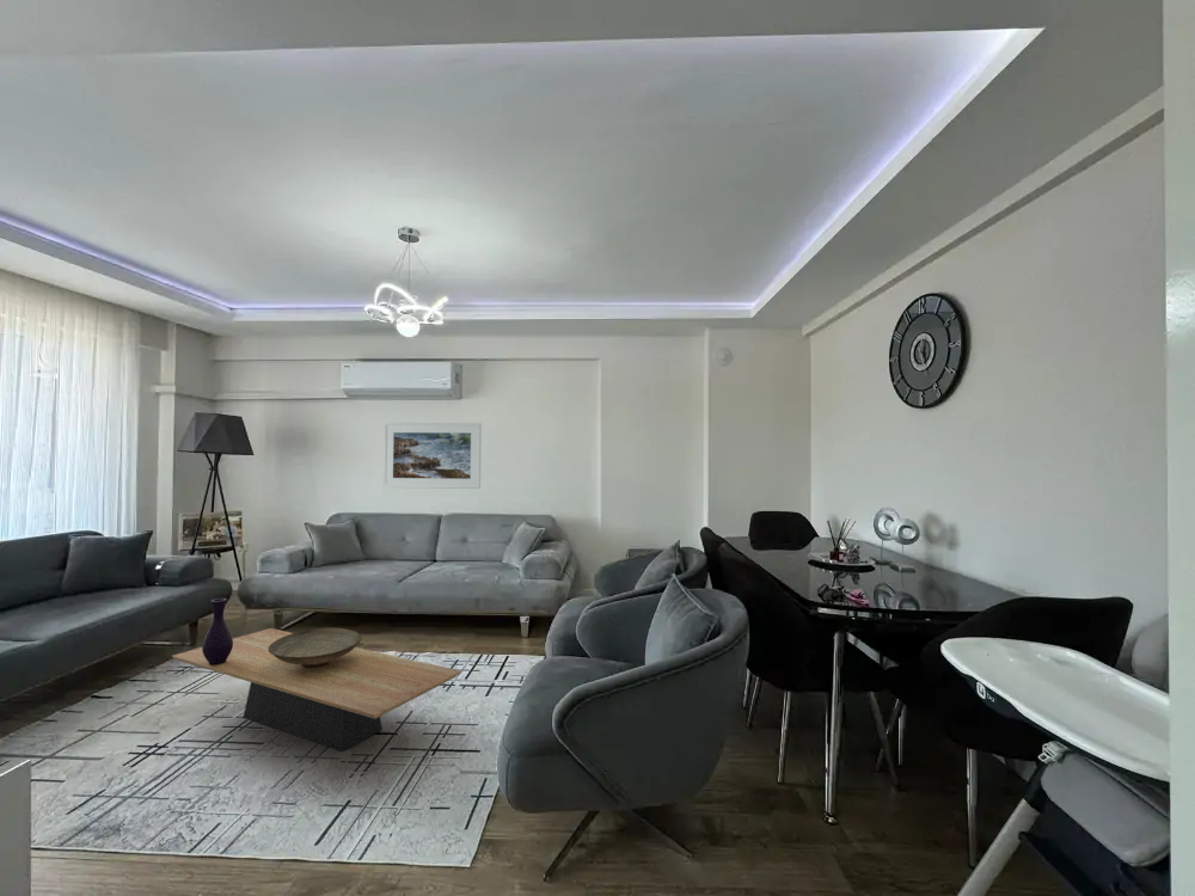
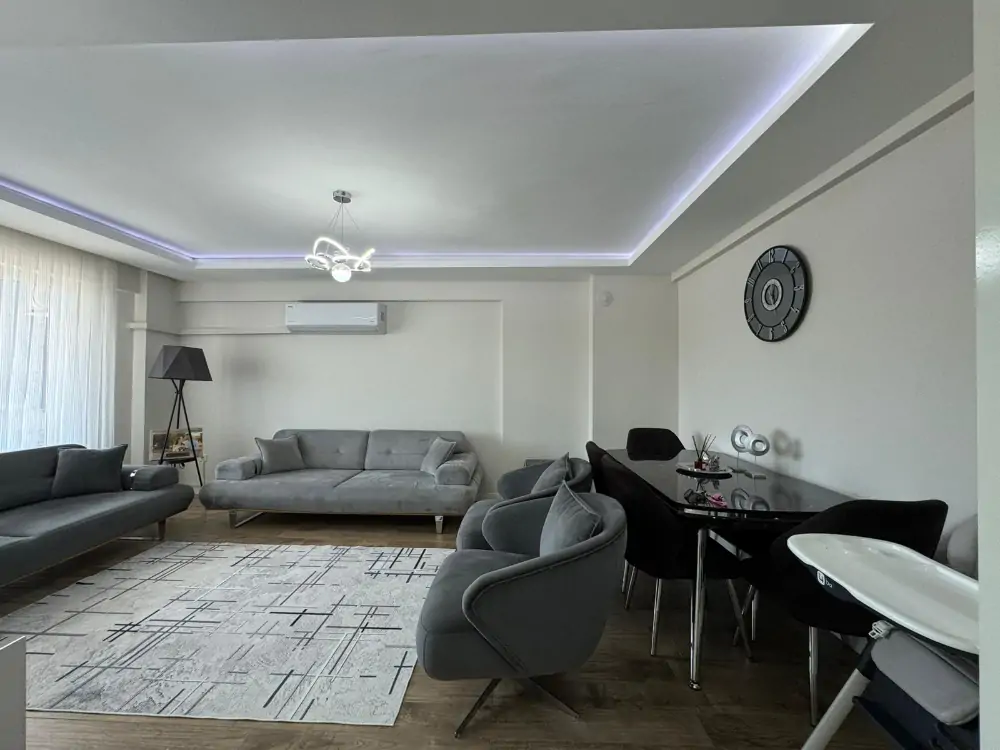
- coffee table [171,627,462,753]
- vase [201,597,234,665]
- decorative bowl [268,627,362,668]
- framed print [382,422,483,490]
